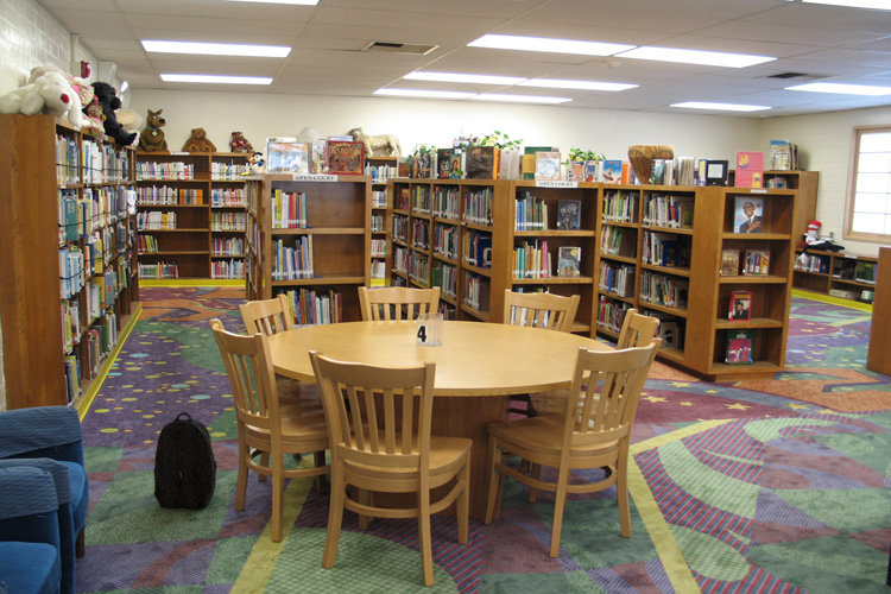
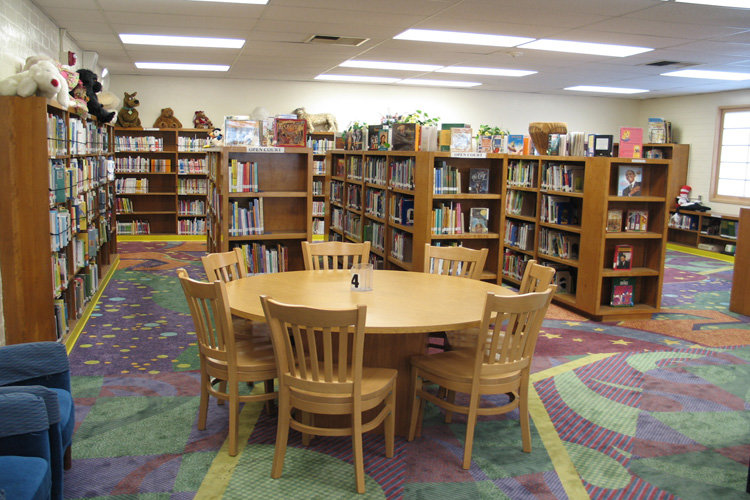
- backpack [152,411,219,510]
